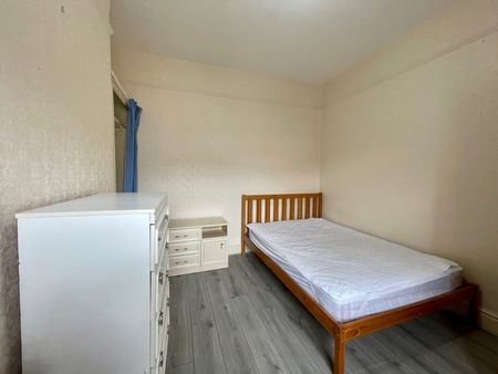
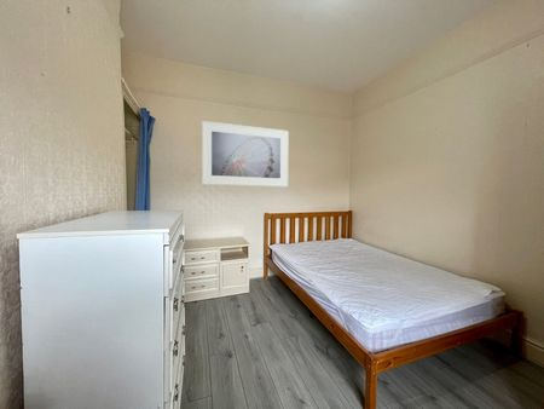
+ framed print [201,120,290,188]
